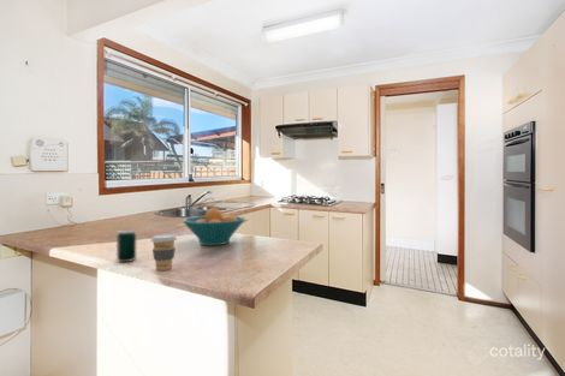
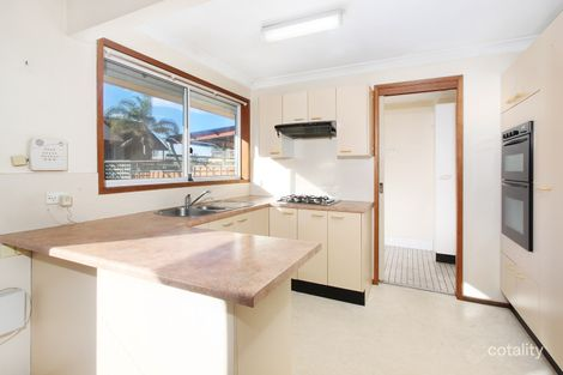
- beverage can [115,229,137,263]
- fruit bowl [182,207,246,246]
- coffee cup [150,233,178,271]
